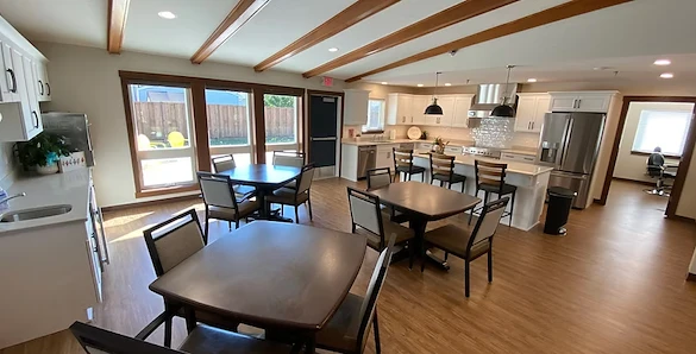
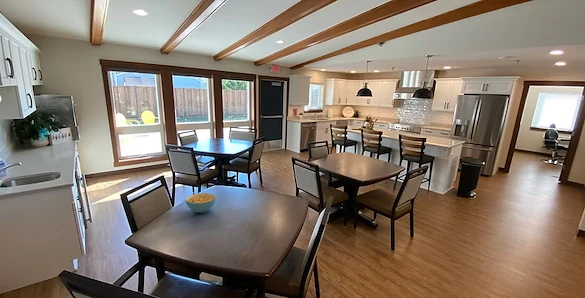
+ cereal bowl [185,192,217,214]
